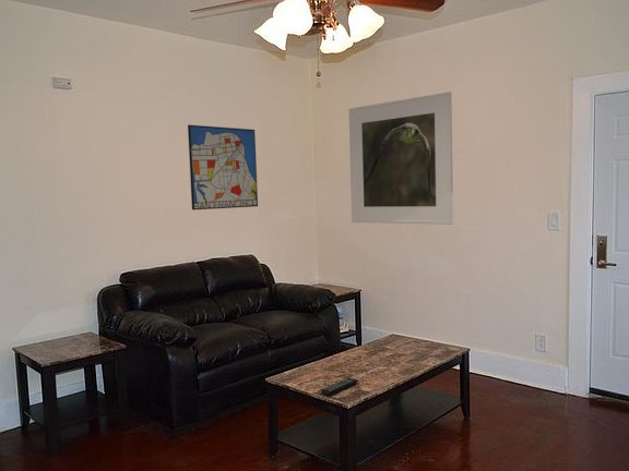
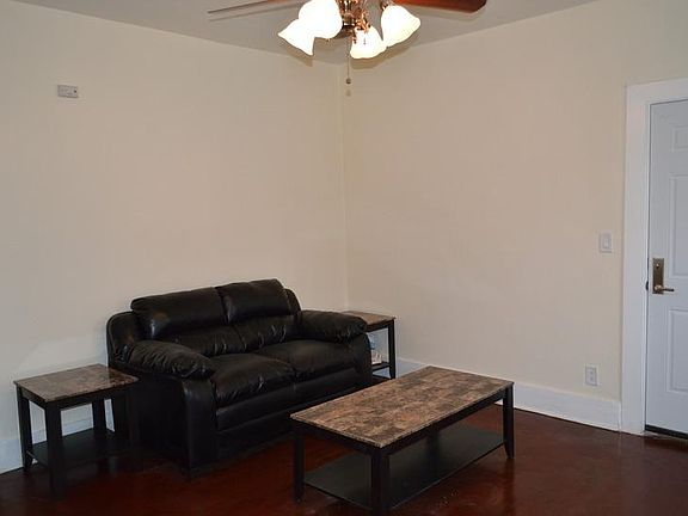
- wall art [187,124,259,210]
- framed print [347,90,454,226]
- remote control [320,376,359,396]
